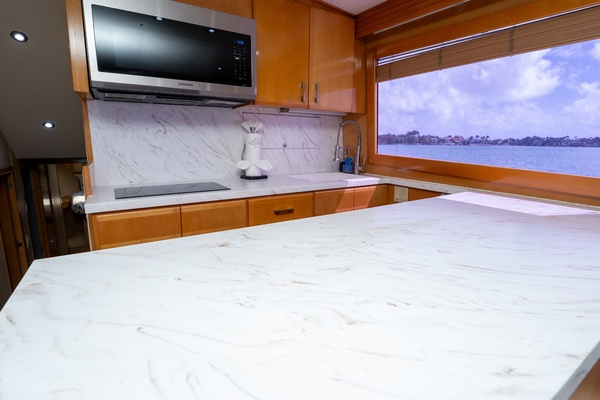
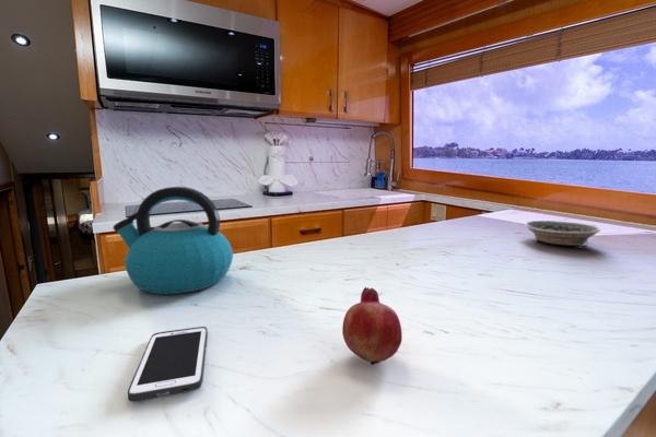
+ kettle [112,186,234,295]
+ bowl [524,220,601,249]
+ cell phone [127,326,209,402]
+ fruit [341,286,403,366]
